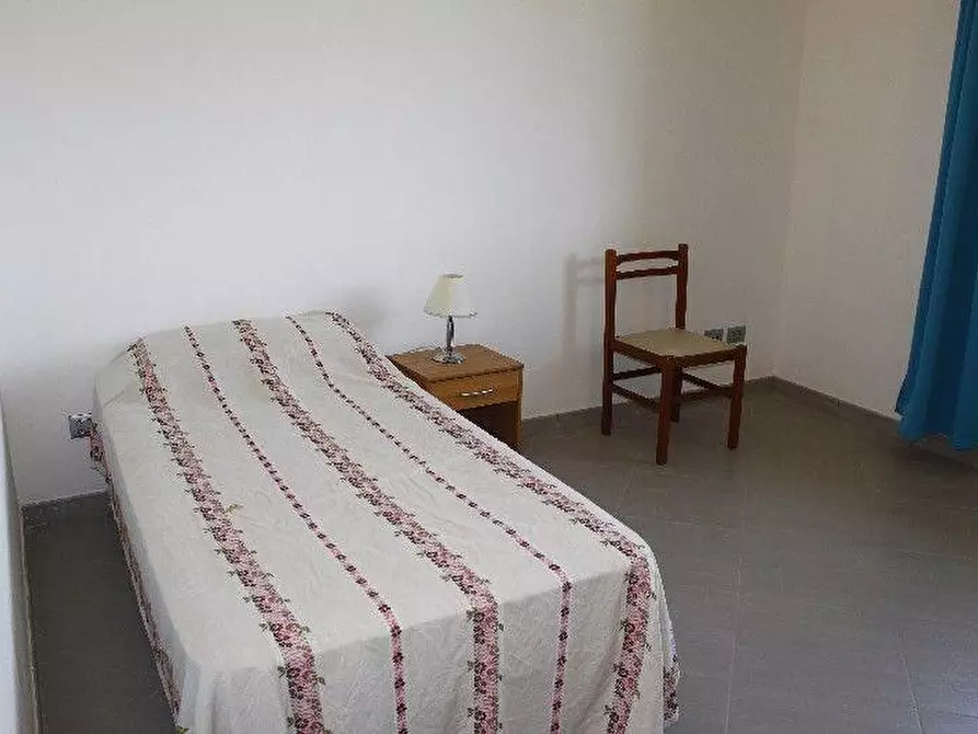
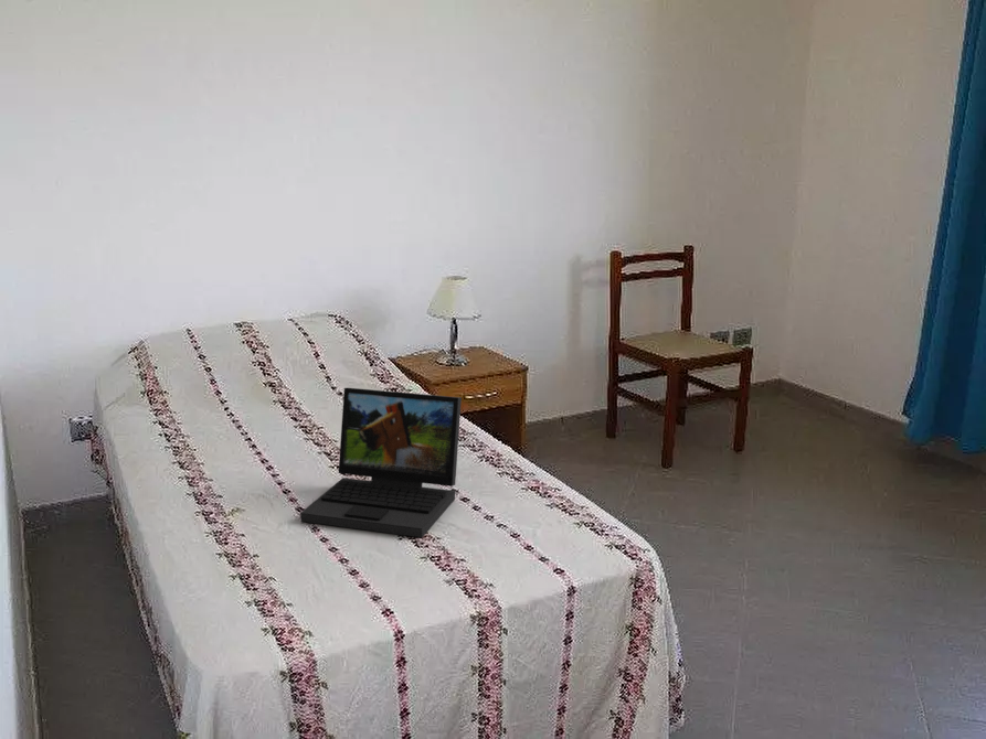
+ laptop [299,387,463,538]
